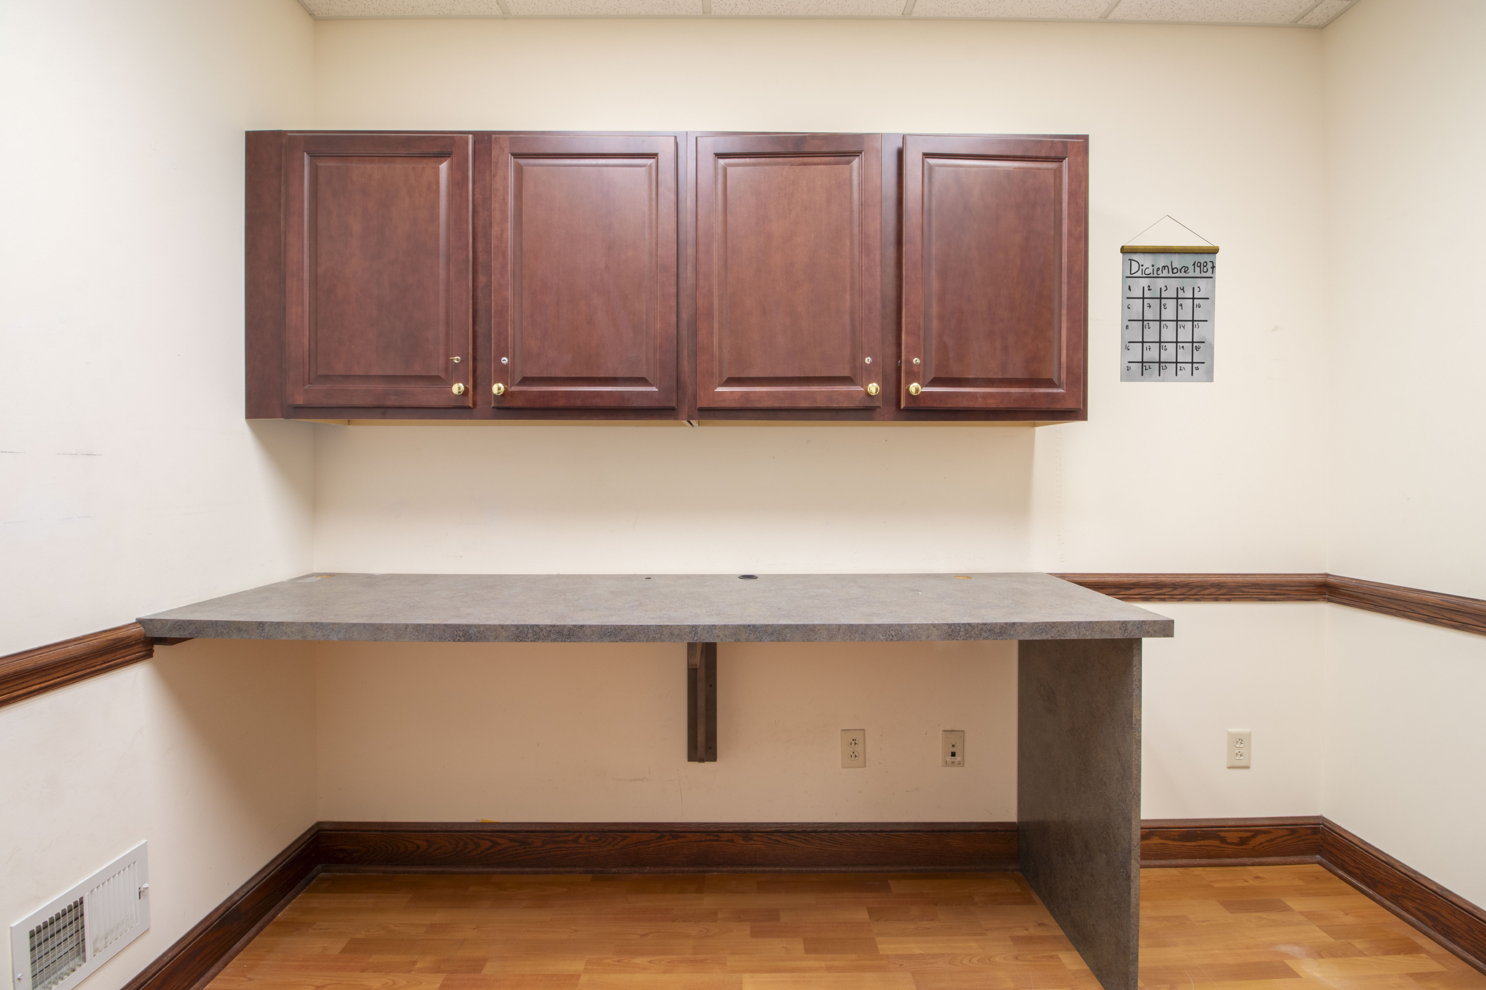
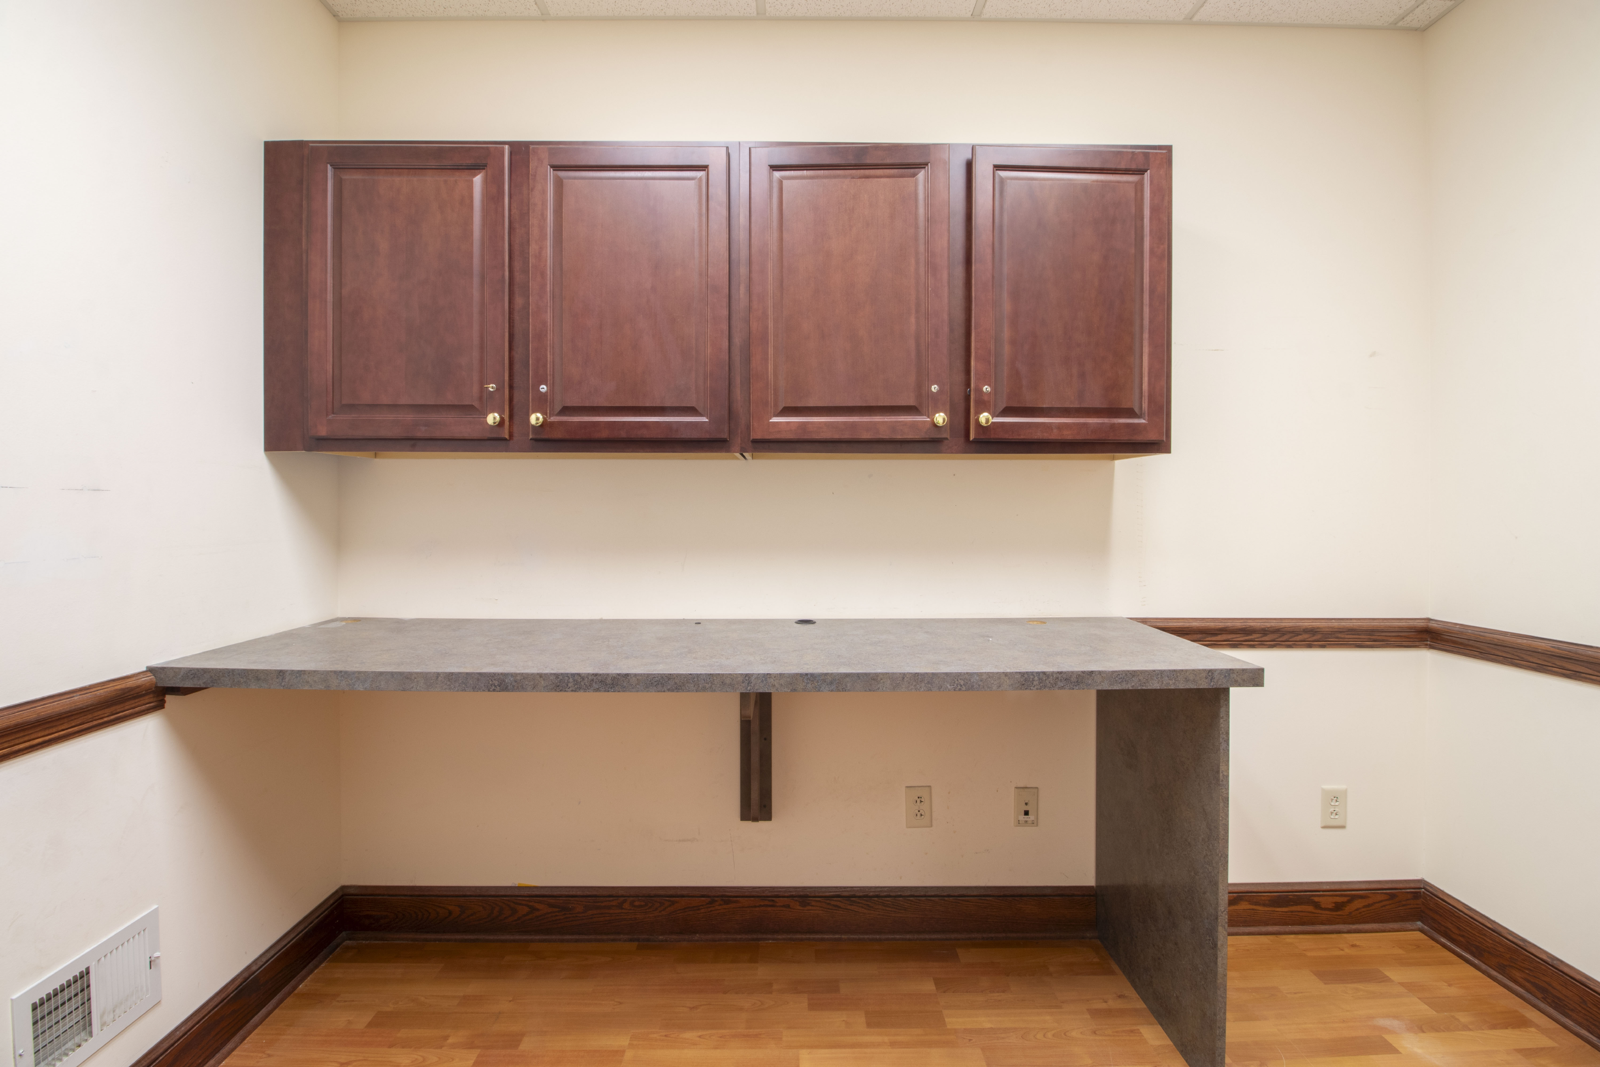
- calendar [1120,215,1220,382]
